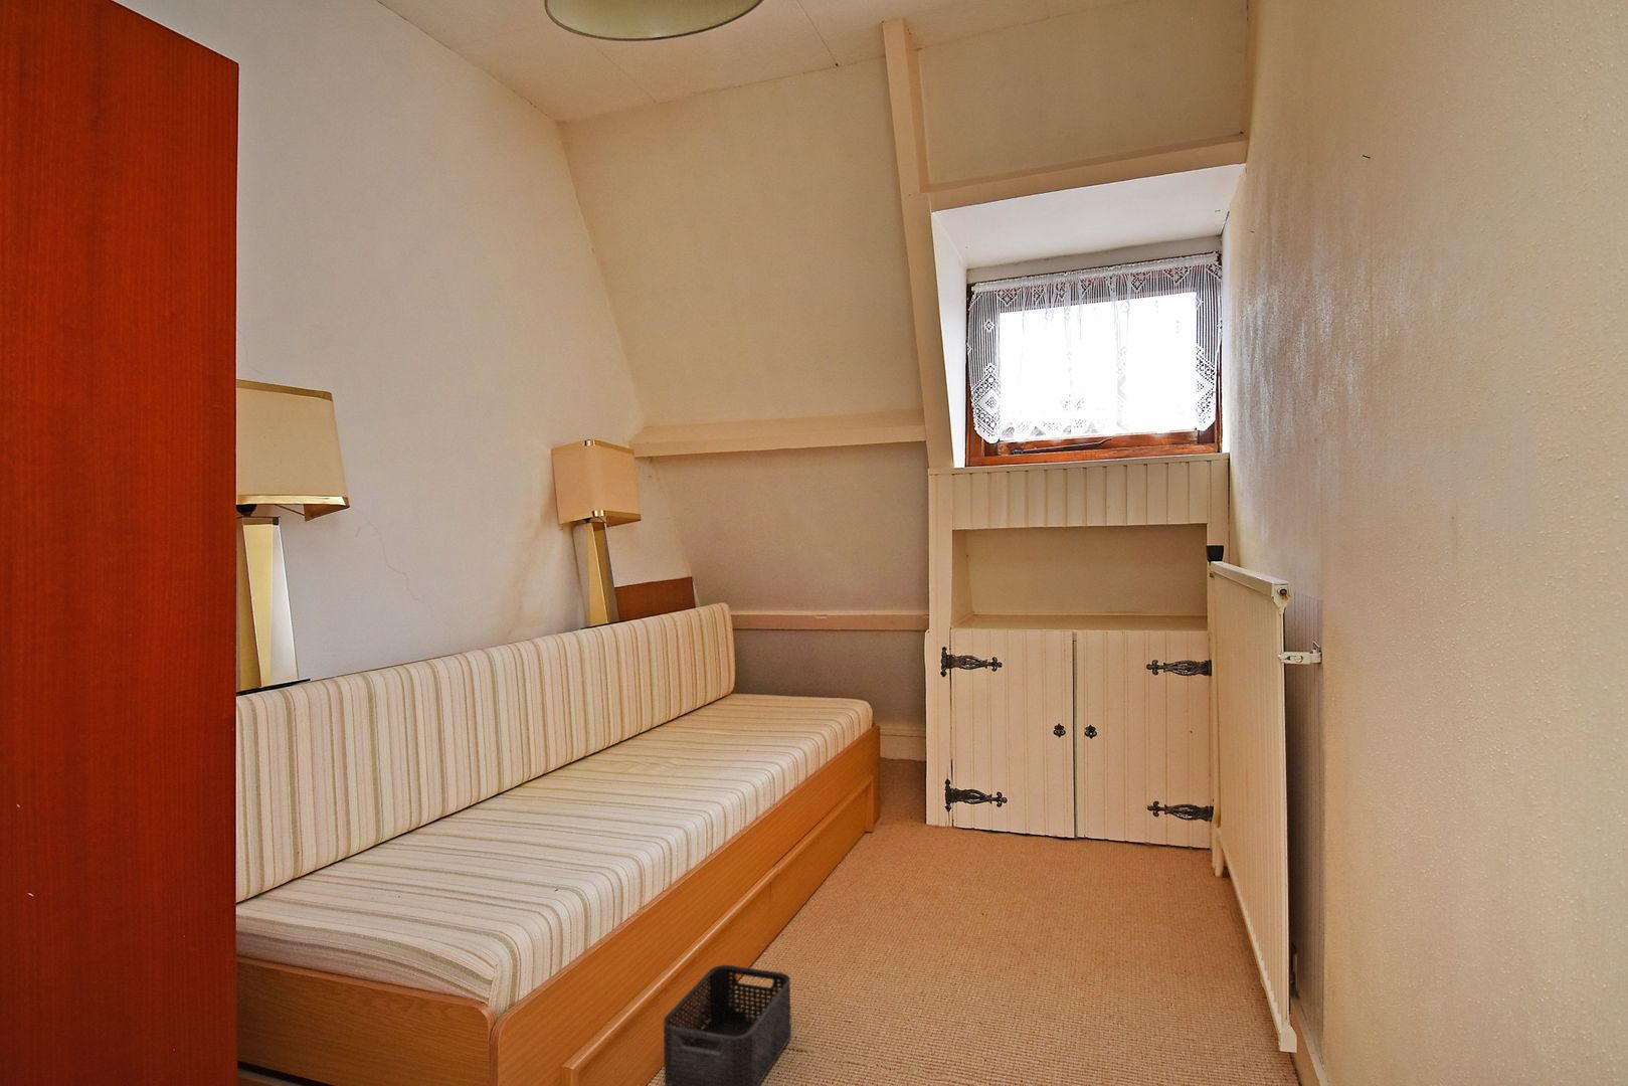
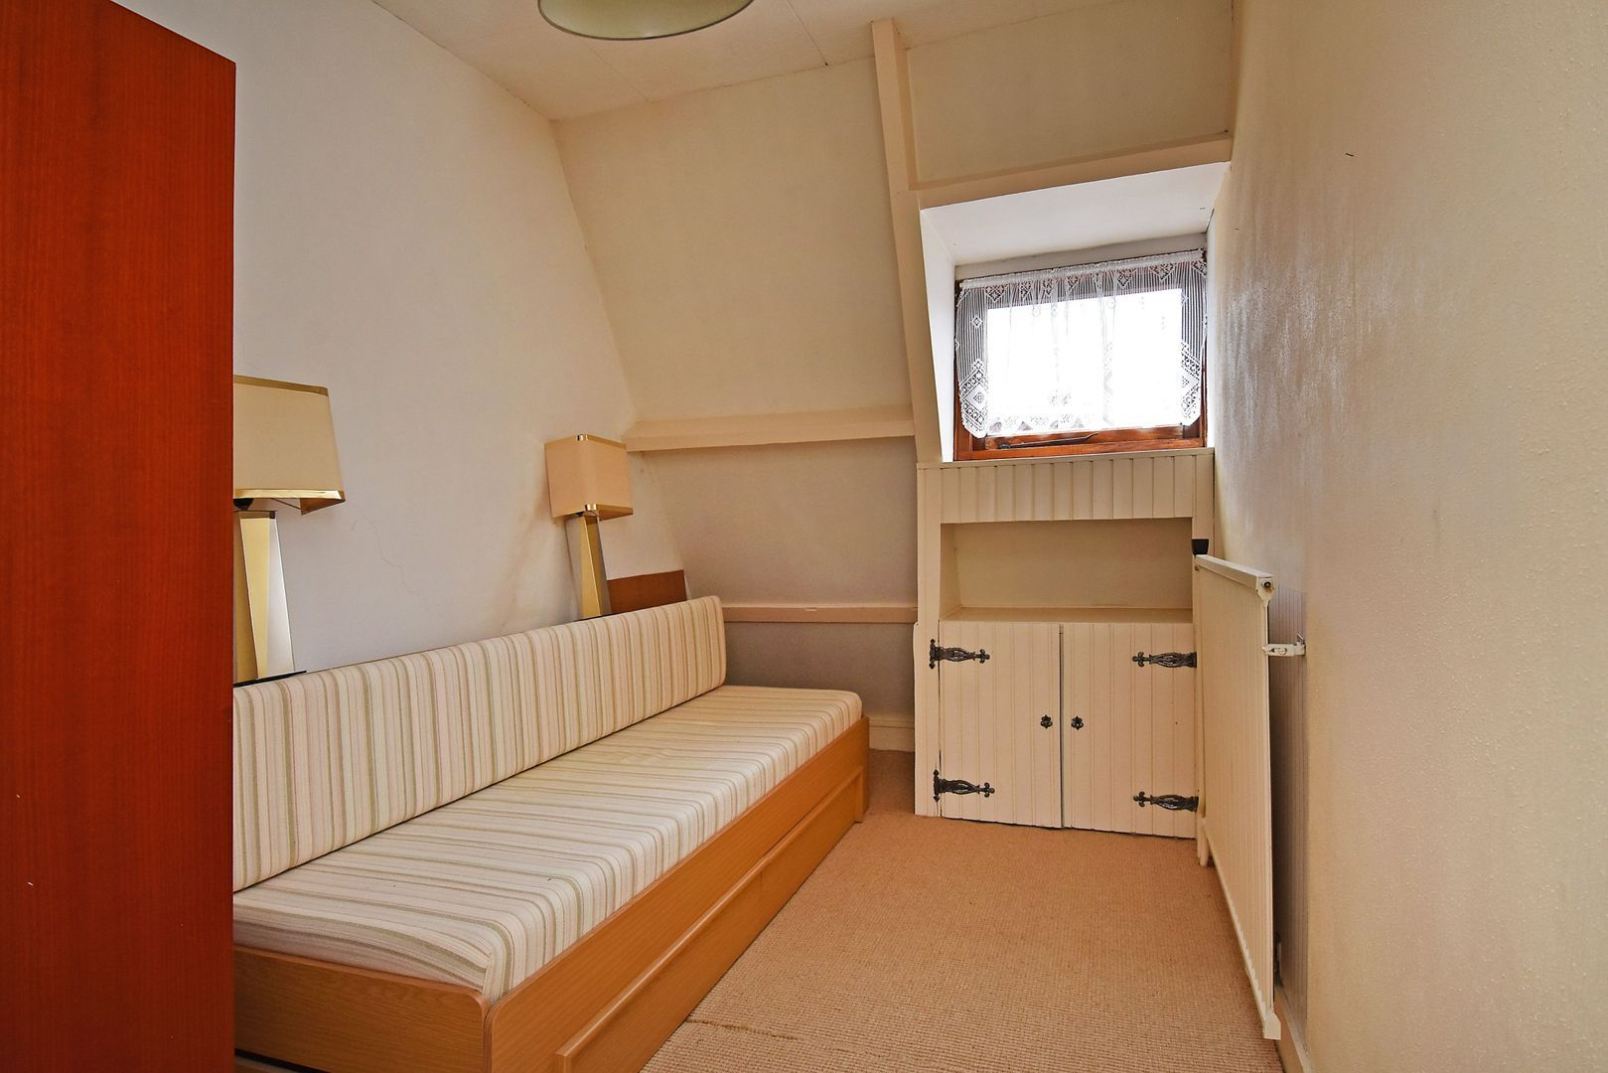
- storage bin [663,965,793,1086]
